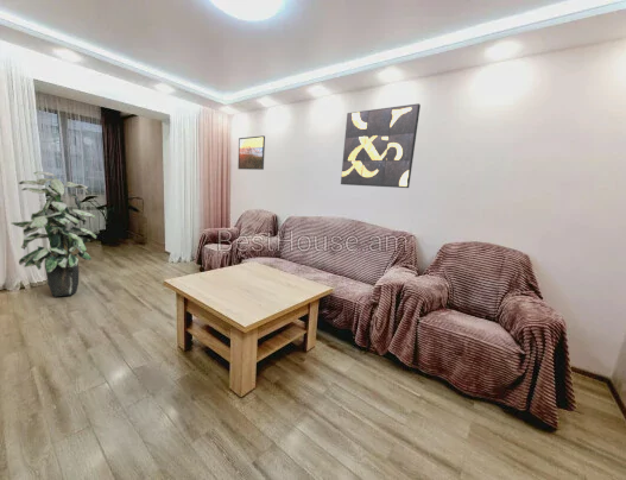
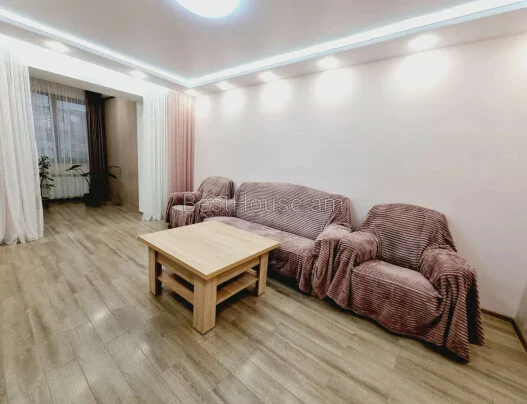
- wall art [340,102,422,189]
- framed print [238,134,266,171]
- indoor plant [11,171,97,297]
